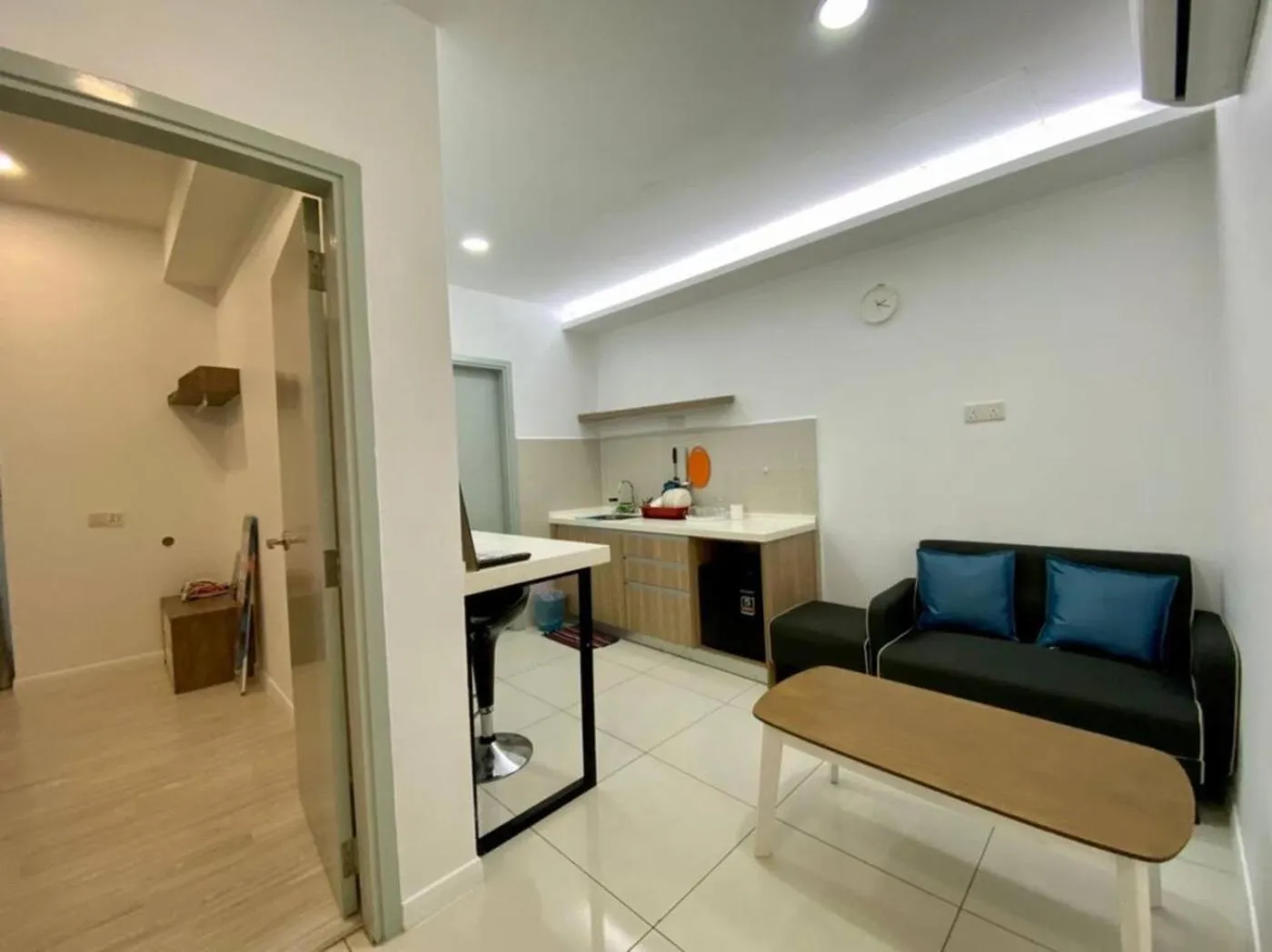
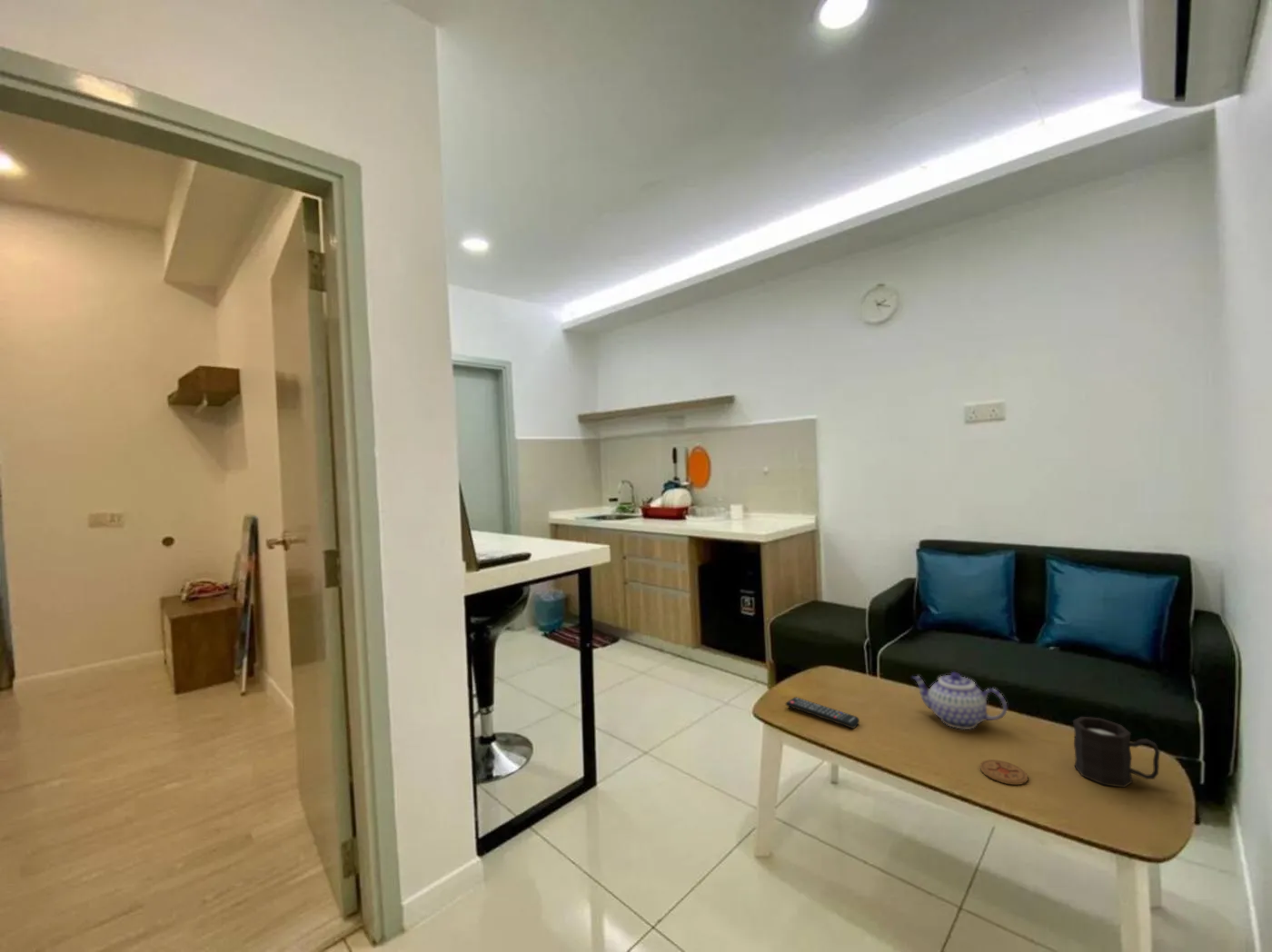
+ teapot [910,671,1008,730]
+ remote control [785,696,860,729]
+ mug [1072,716,1161,788]
+ coaster [979,759,1029,786]
